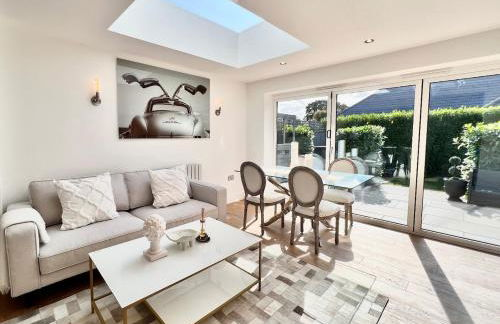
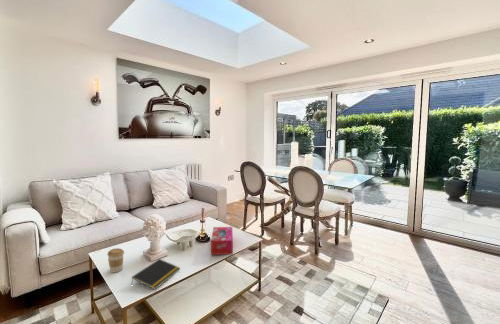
+ tissue box [210,226,234,256]
+ coffee cup [106,247,125,273]
+ notepad [131,258,181,290]
